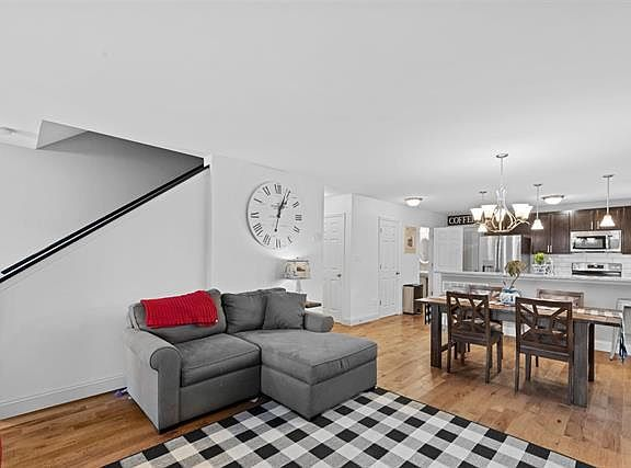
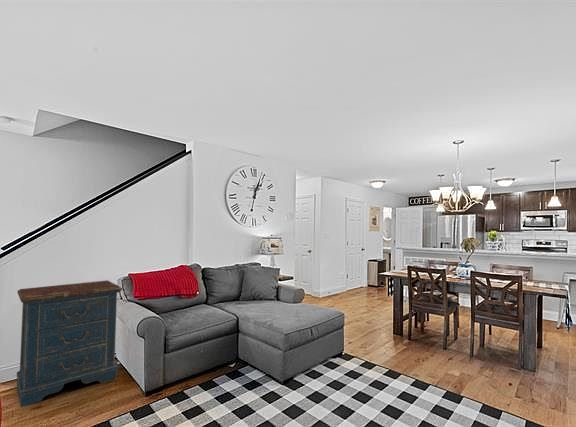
+ dresser [16,279,123,408]
